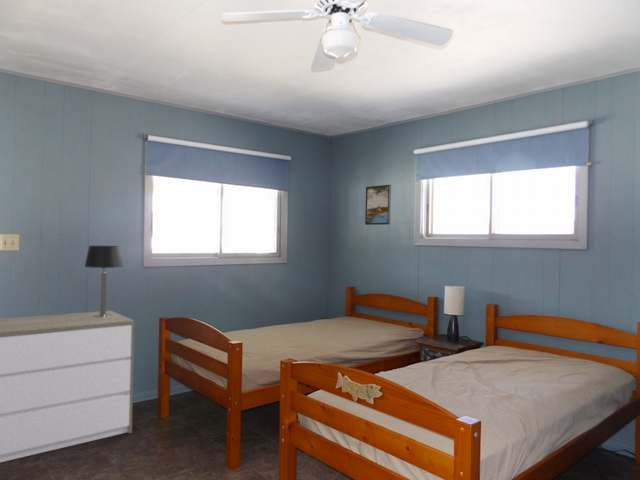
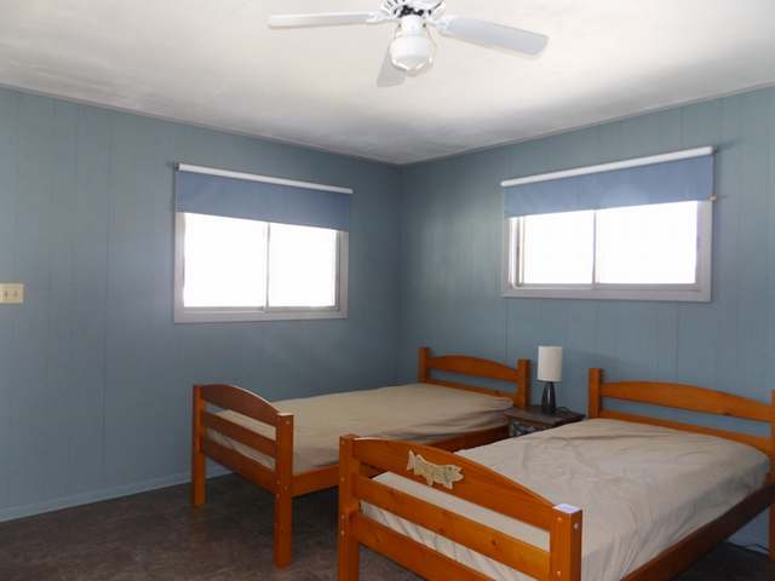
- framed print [364,184,392,226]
- table lamp [84,245,124,317]
- dresser [0,310,136,463]
